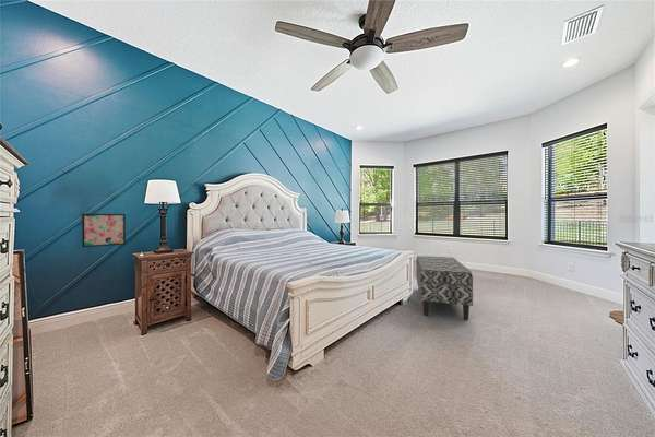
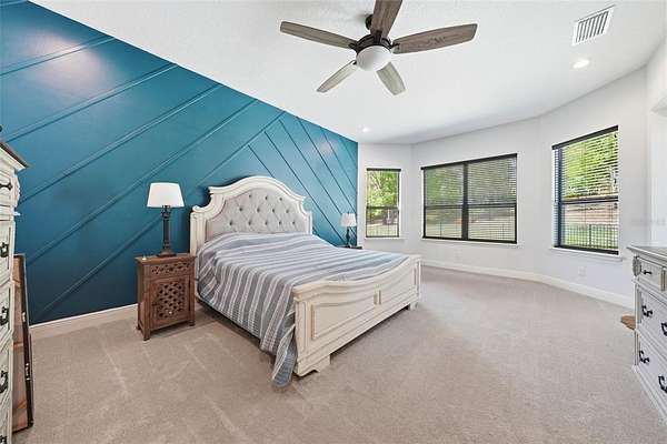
- wall art [81,213,127,248]
- bench [415,255,474,321]
